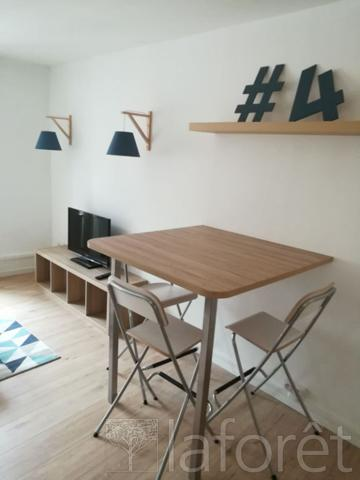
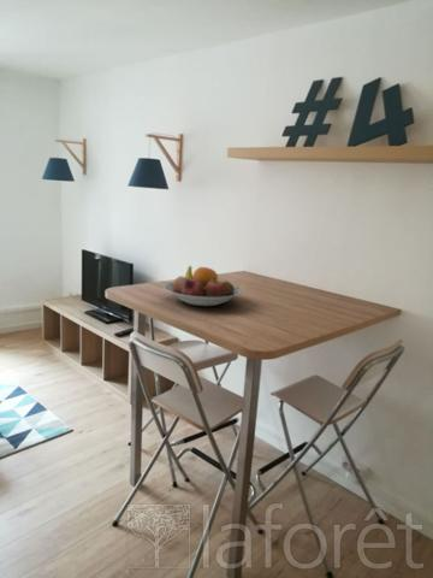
+ fruit bowl [164,265,243,307]
